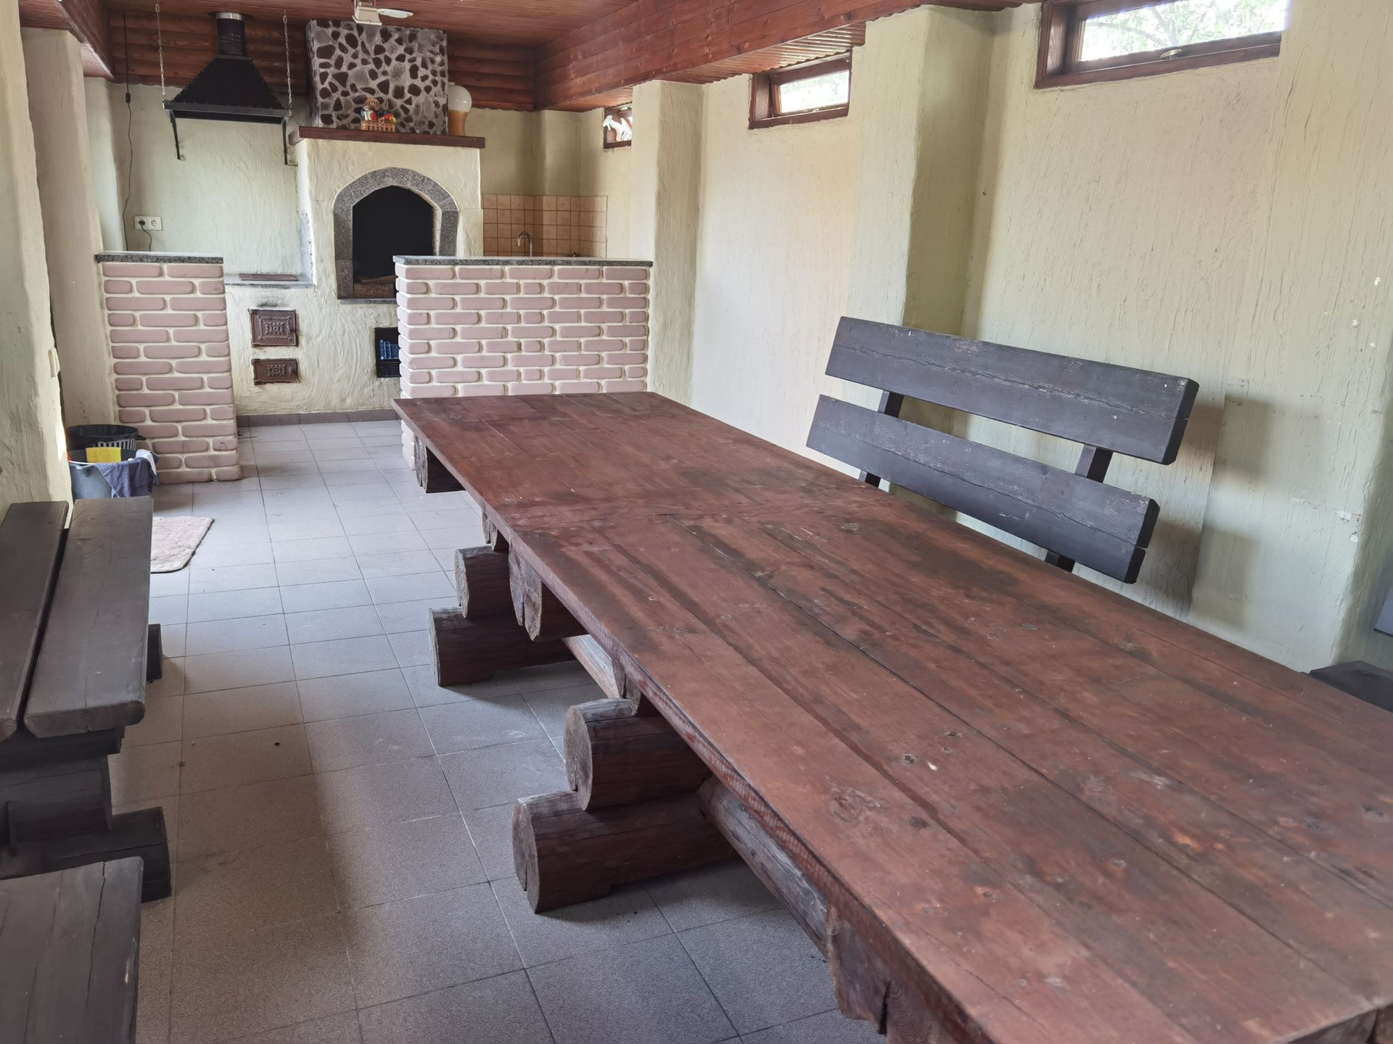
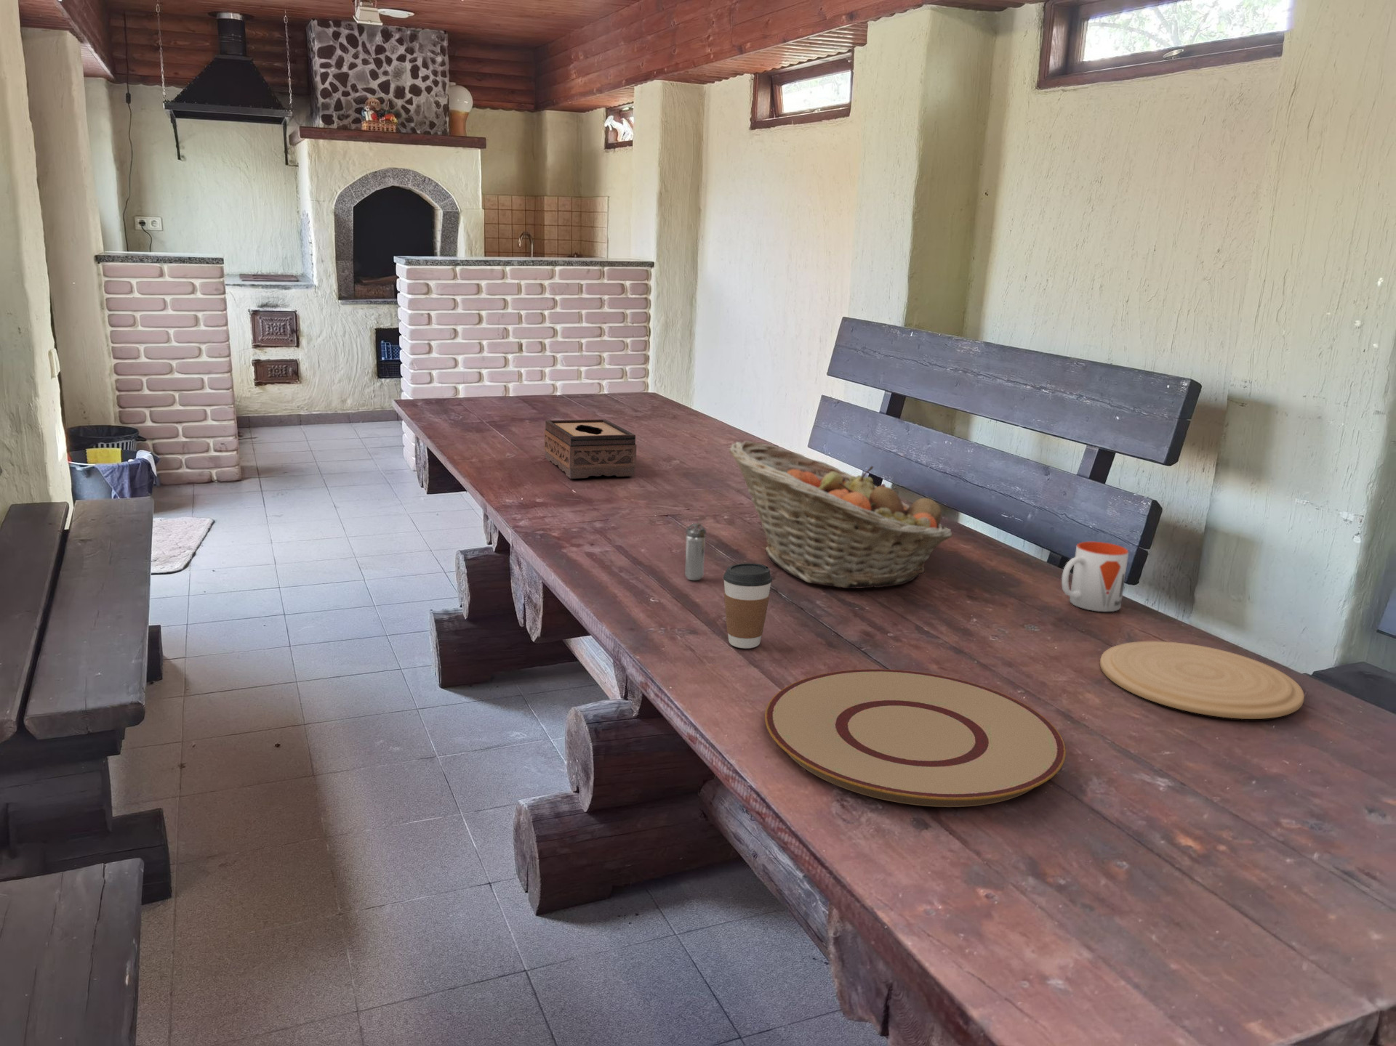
+ plate [1099,641,1305,720]
+ shaker [684,522,707,581]
+ mug [1061,542,1129,612]
+ coffee cup [722,563,773,649]
+ plate [764,668,1066,808]
+ fruit basket [728,441,953,589]
+ tissue box [544,419,636,479]
